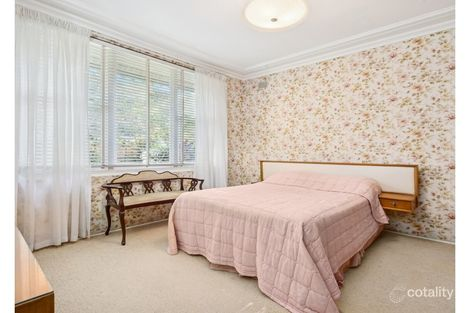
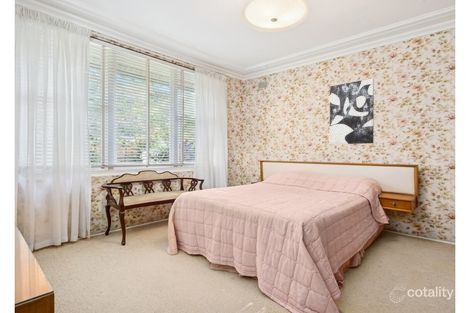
+ wall art [329,78,375,146]
